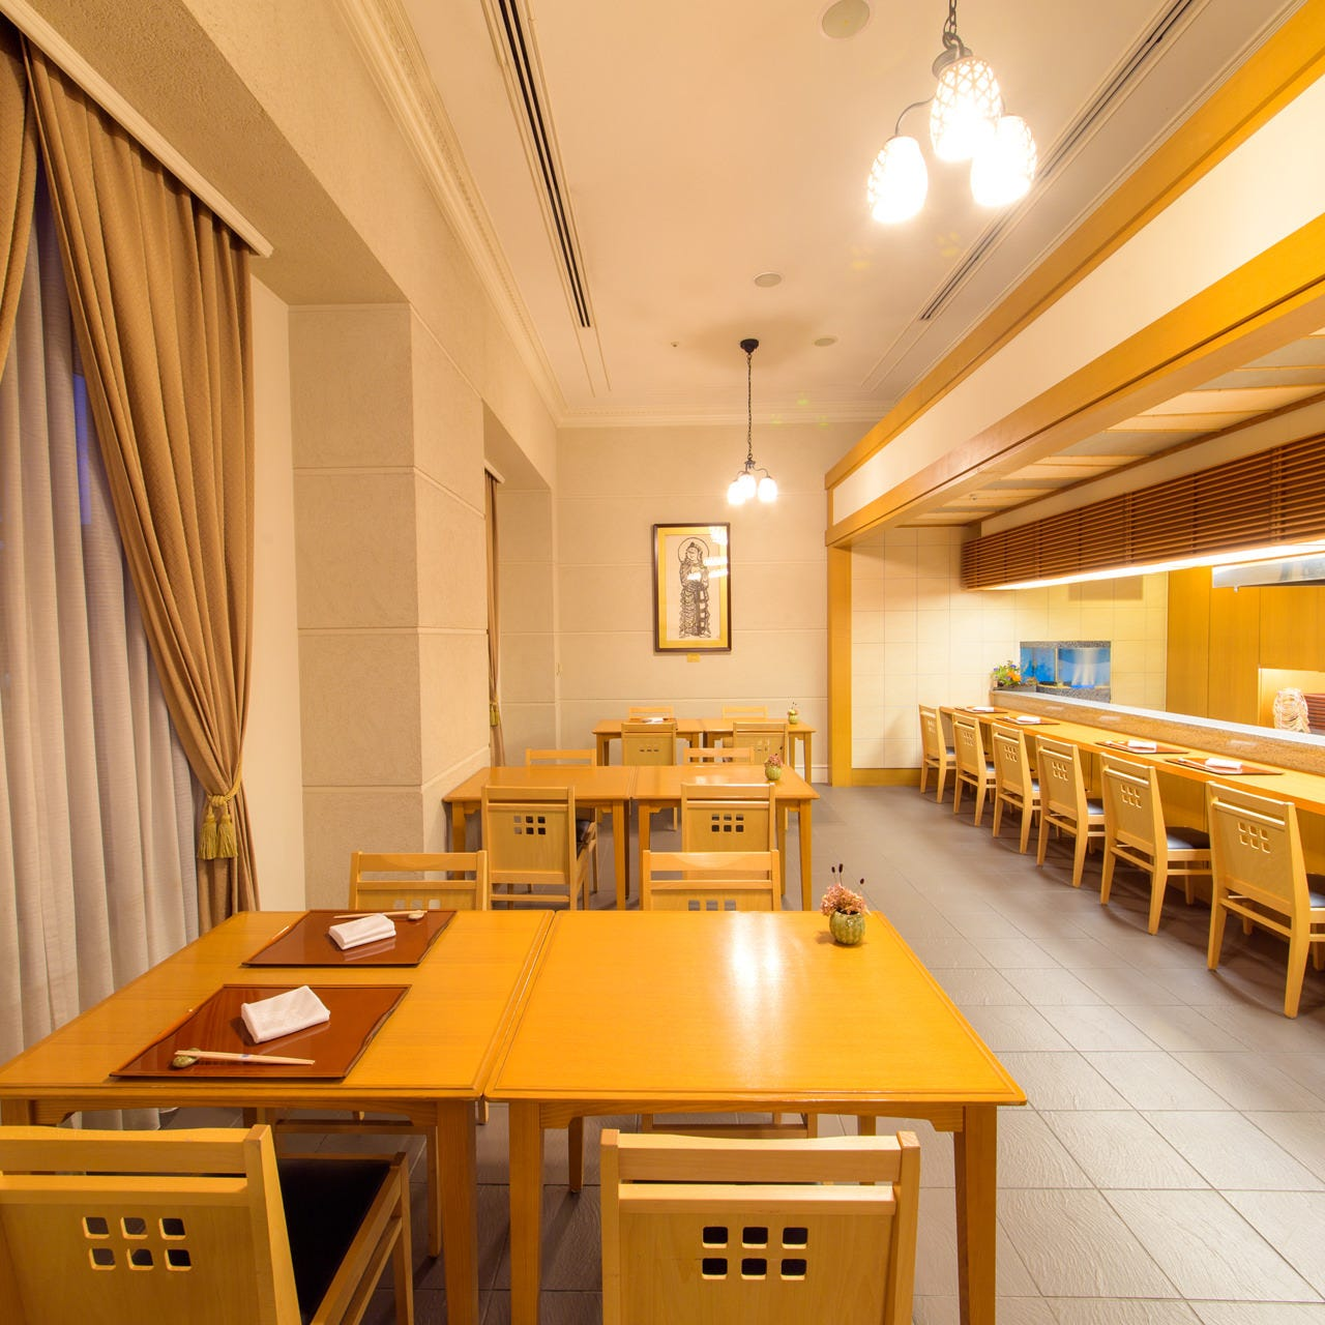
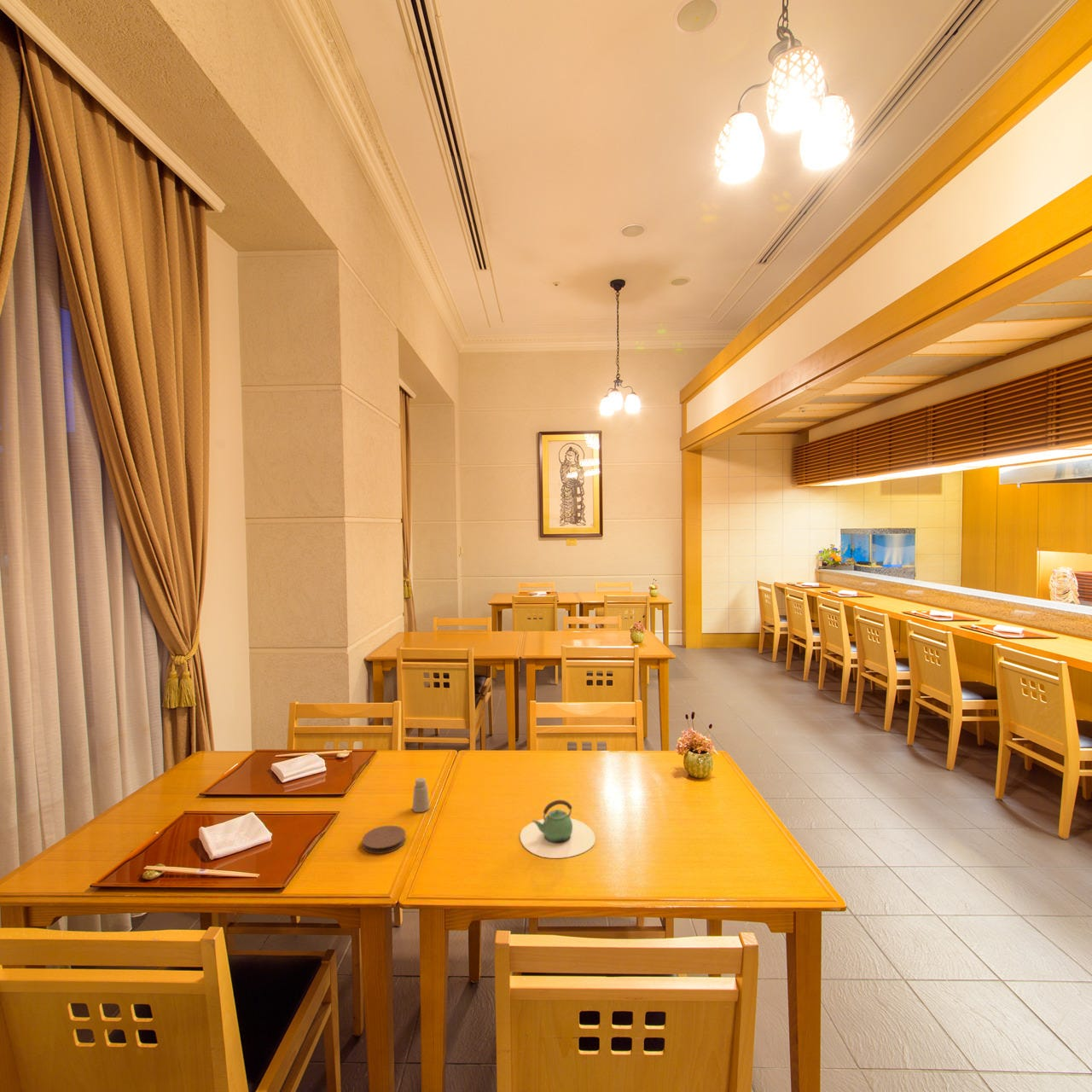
+ teapot [520,799,596,859]
+ saltshaker [412,776,430,813]
+ coaster [362,825,406,855]
